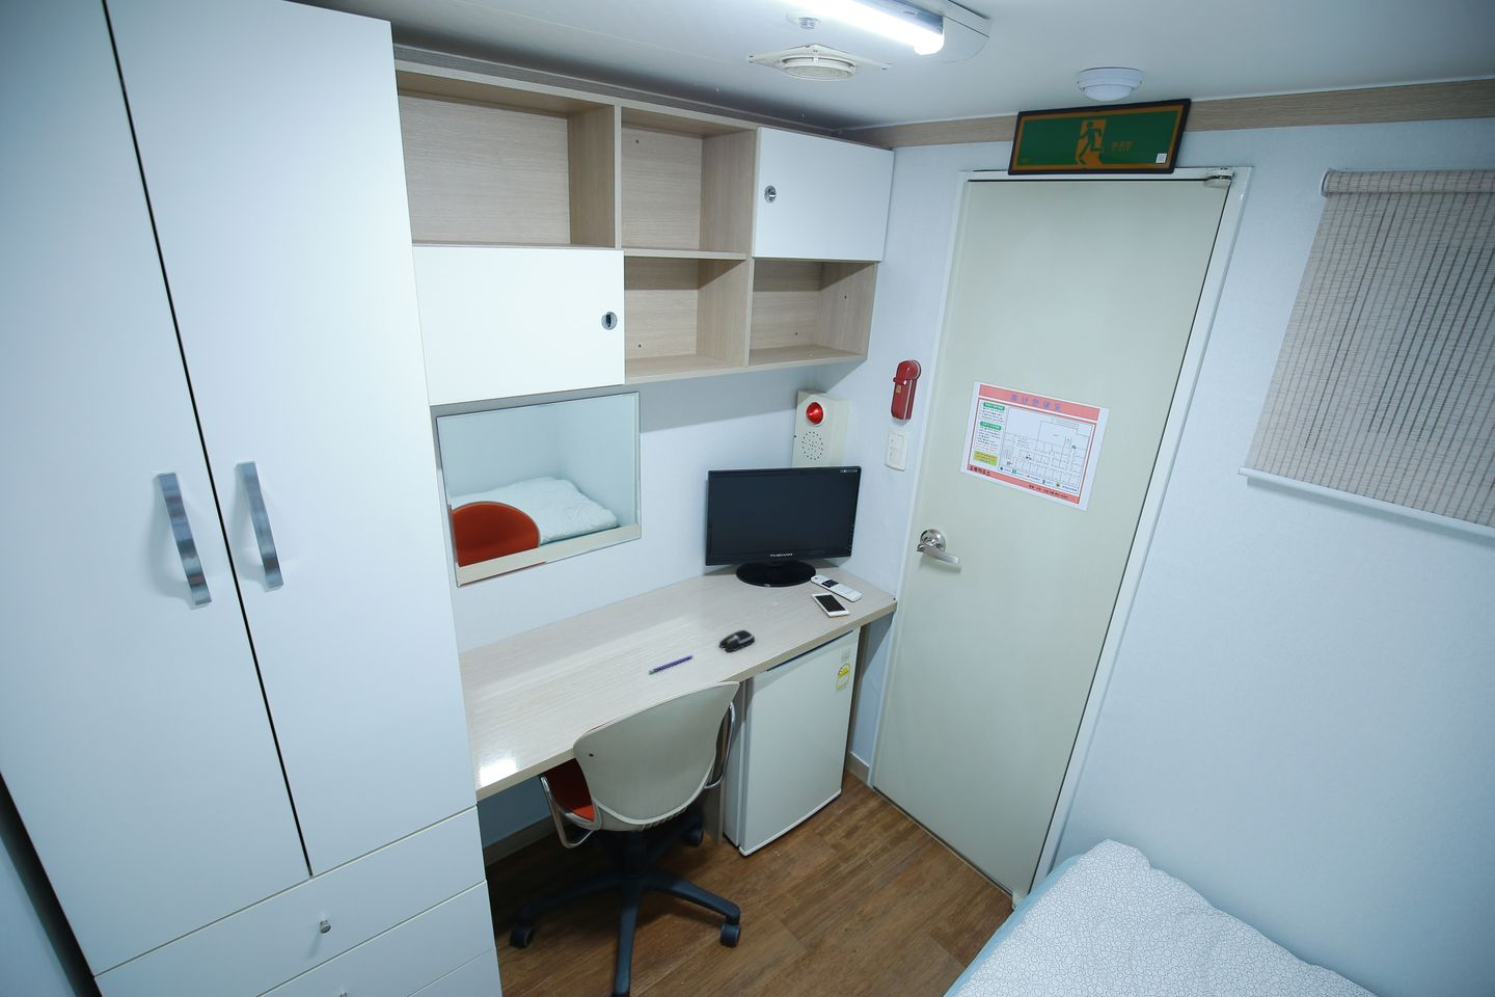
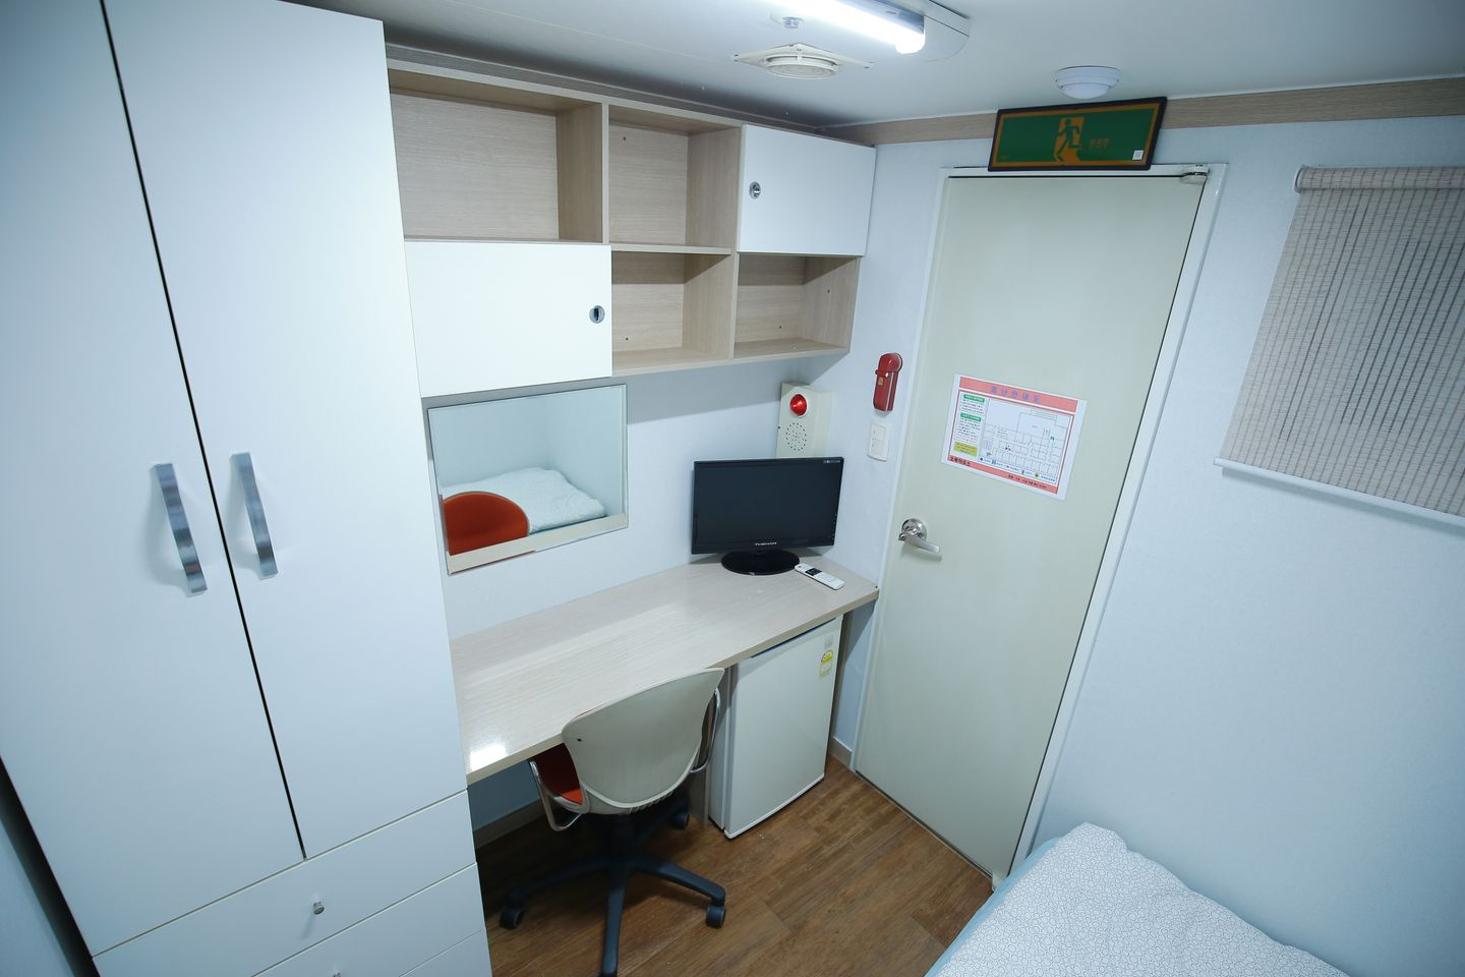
- pen [647,654,693,674]
- cell phone [811,592,850,618]
- computer mouse [719,630,755,652]
